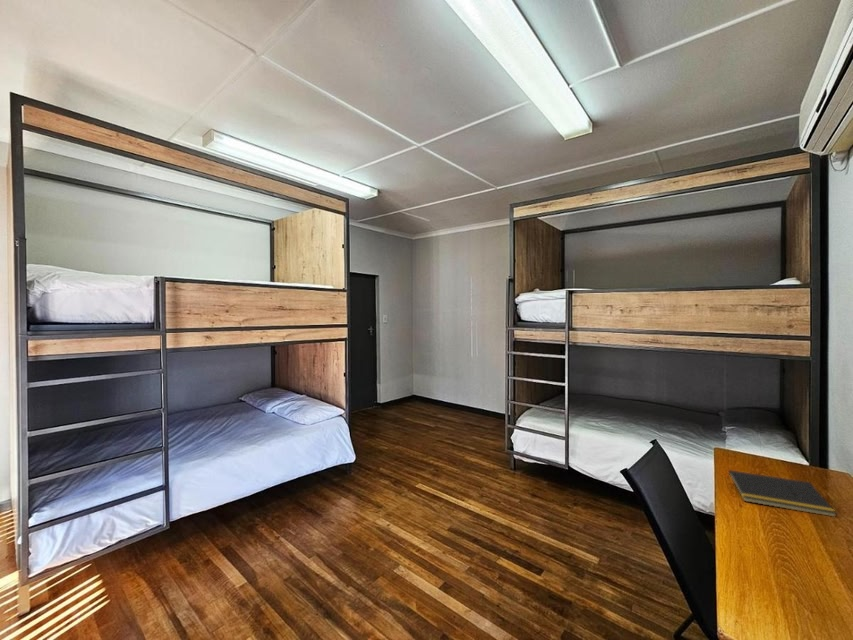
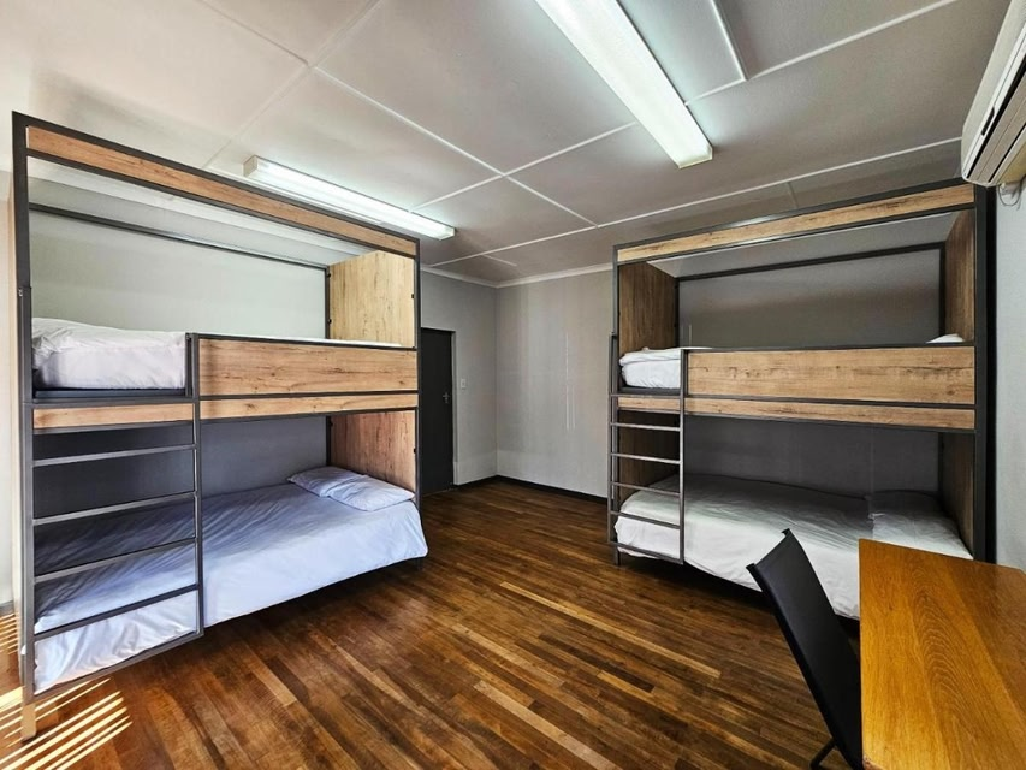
- notepad [726,469,838,517]
